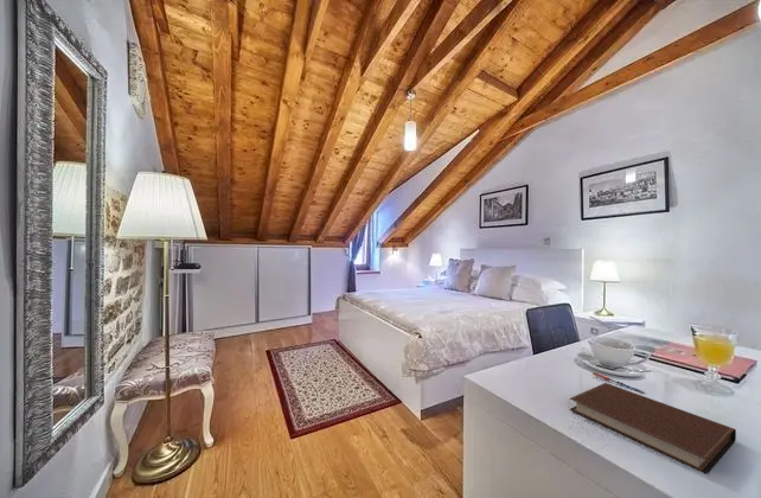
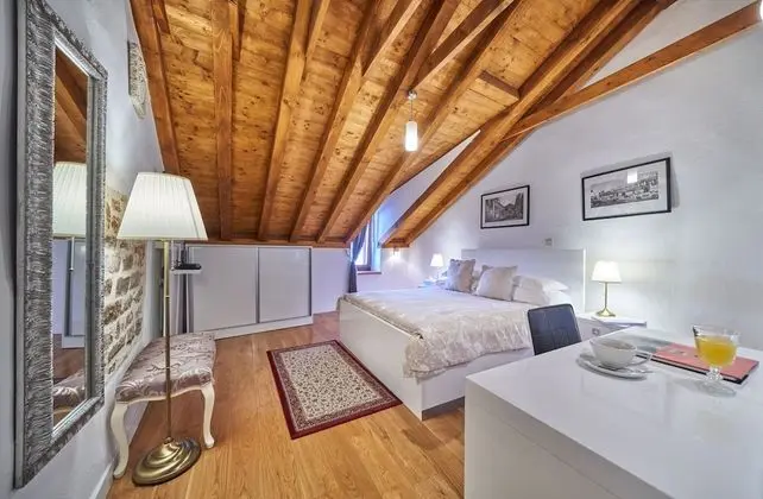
- notebook [569,382,737,475]
- pen [591,371,646,395]
